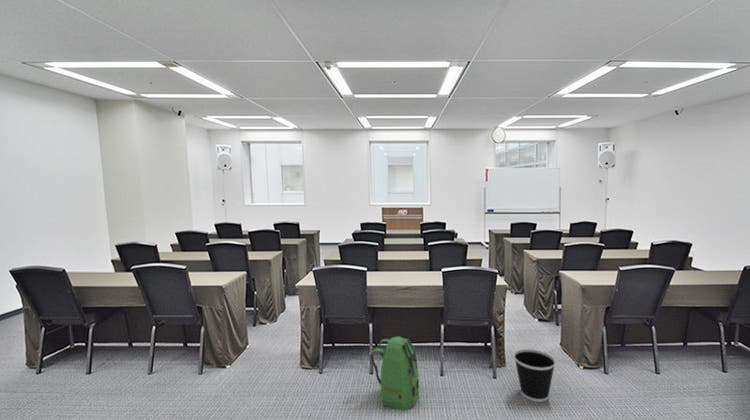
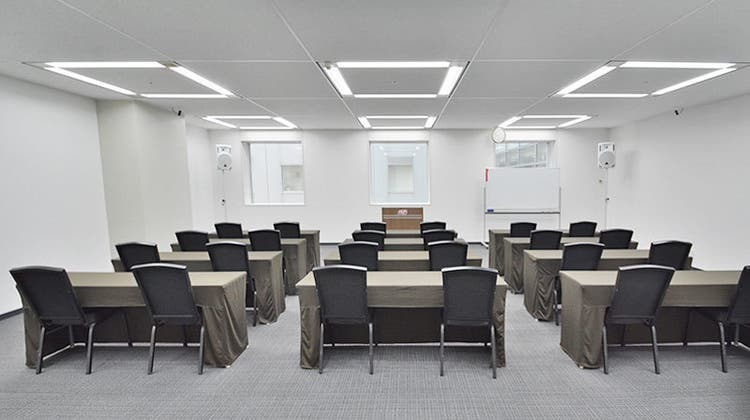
- wastebasket [513,348,557,403]
- backpack [369,335,420,411]
